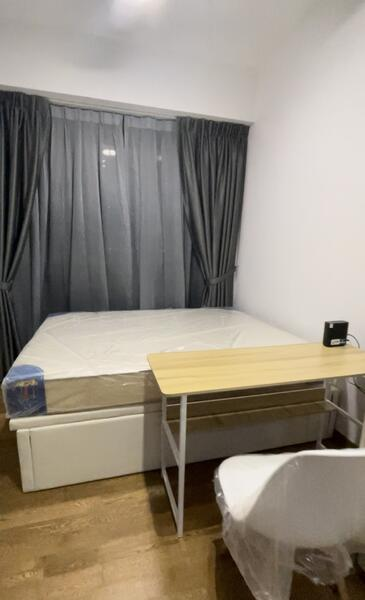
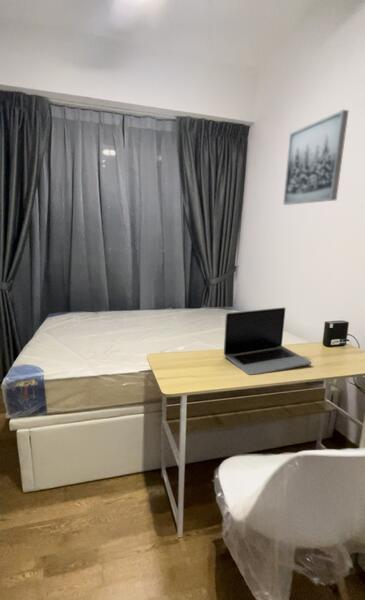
+ laptop [223,306,313,376]
+ wall art [282,109,350,206]
